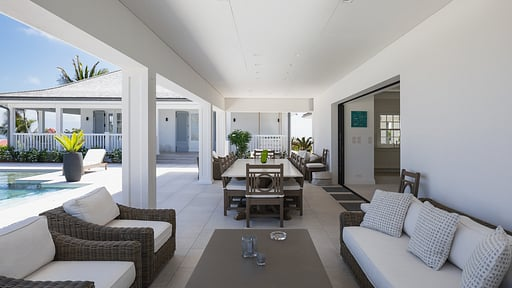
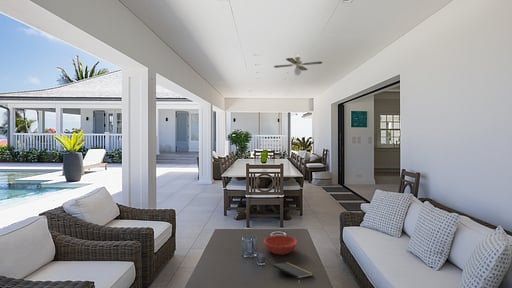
+ bowl [263,234,298,255]
+ ceiling fan [273,56,324,77]
+ notepad [272,261,314,279]
